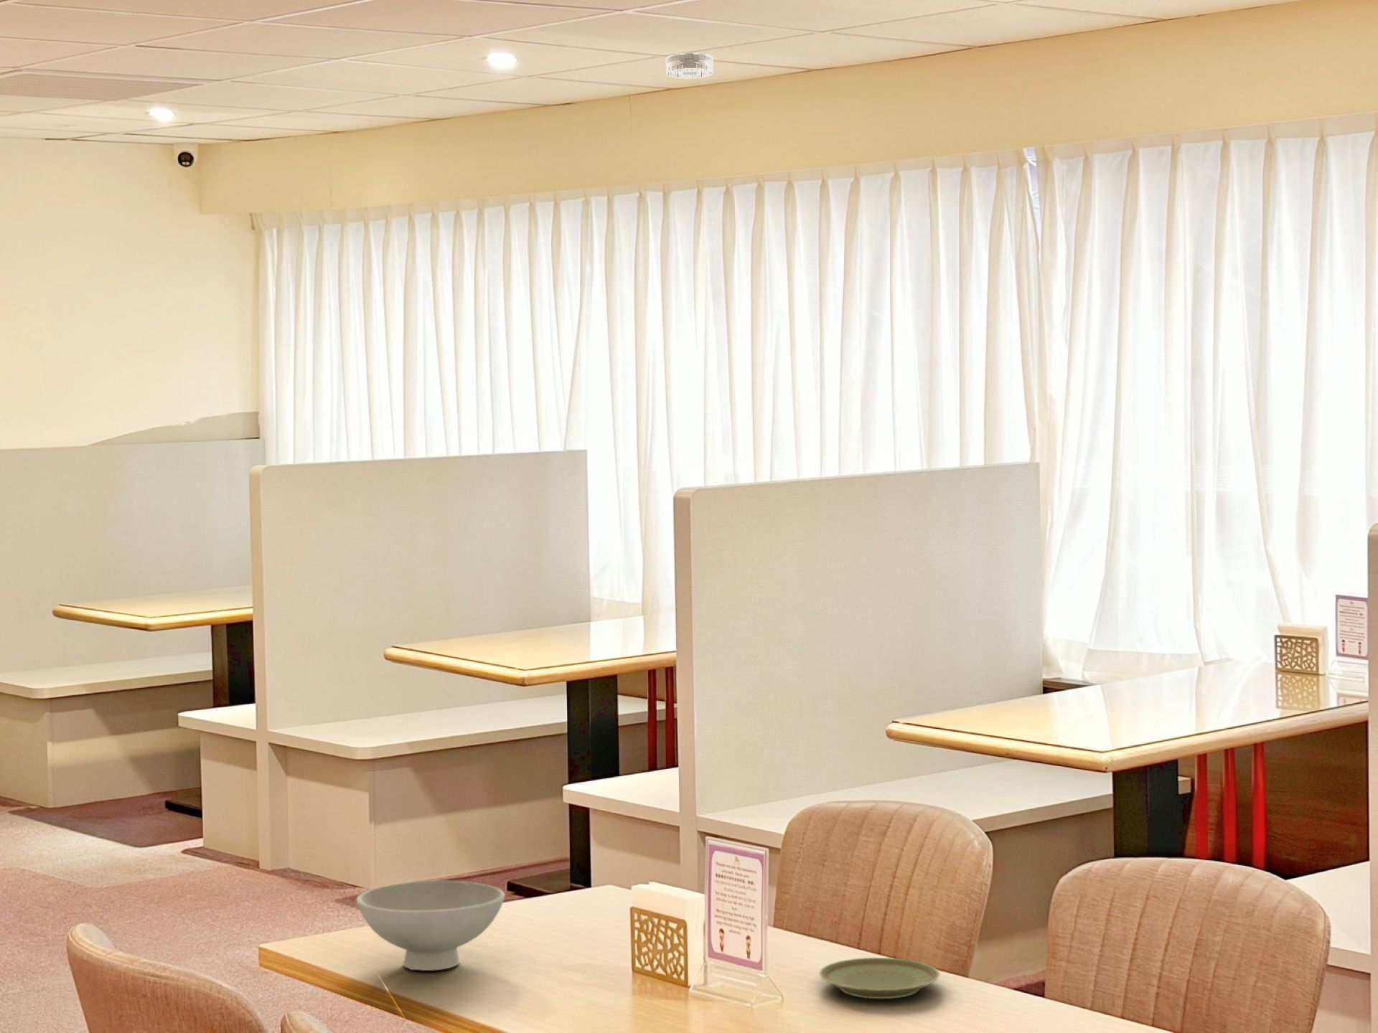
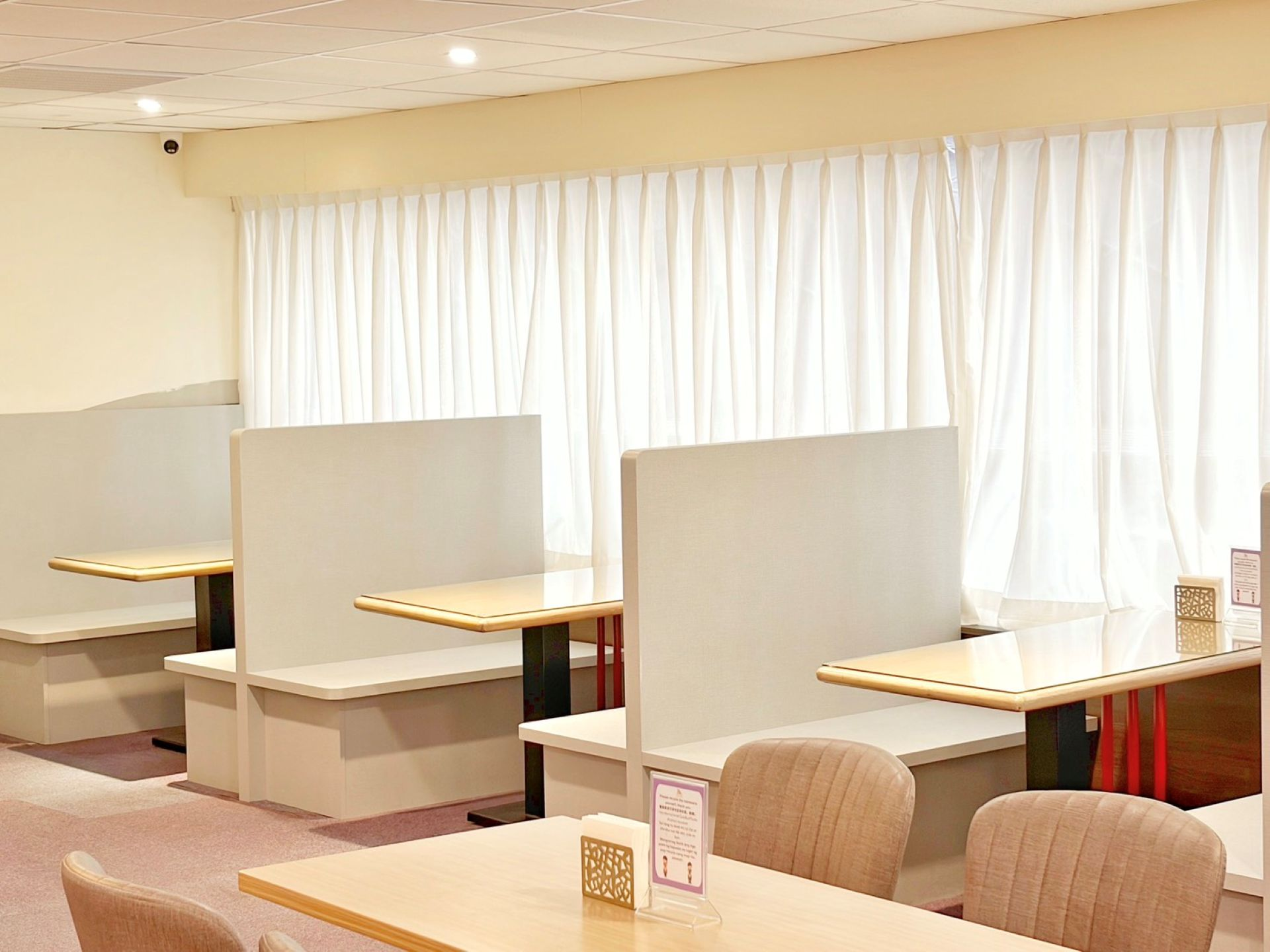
- bowl [355,880,506,971]
- plate [819,957,941,999]
- smoke detector [665,52,714,79]
